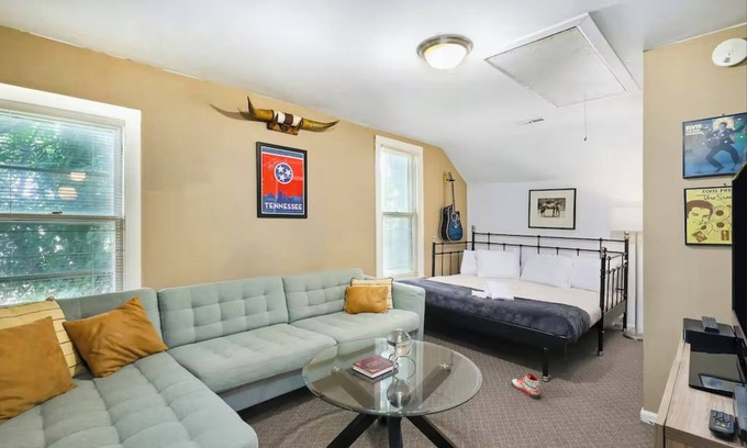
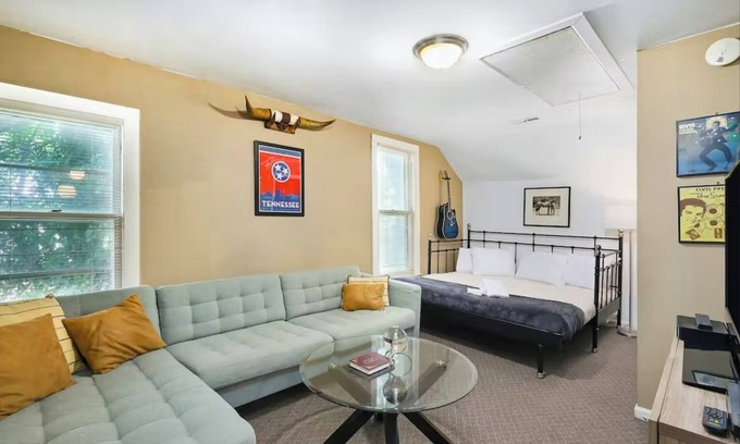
- sneaker [511,372,542,400]
